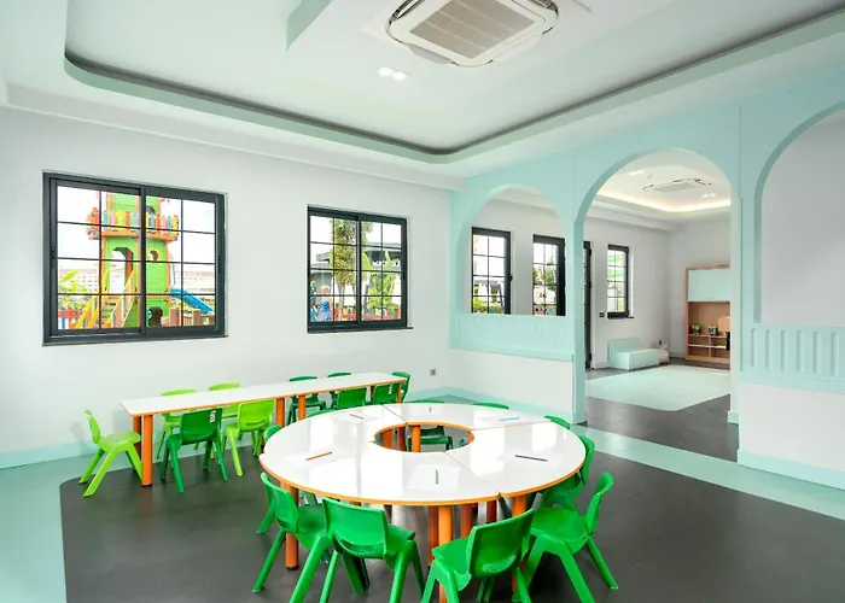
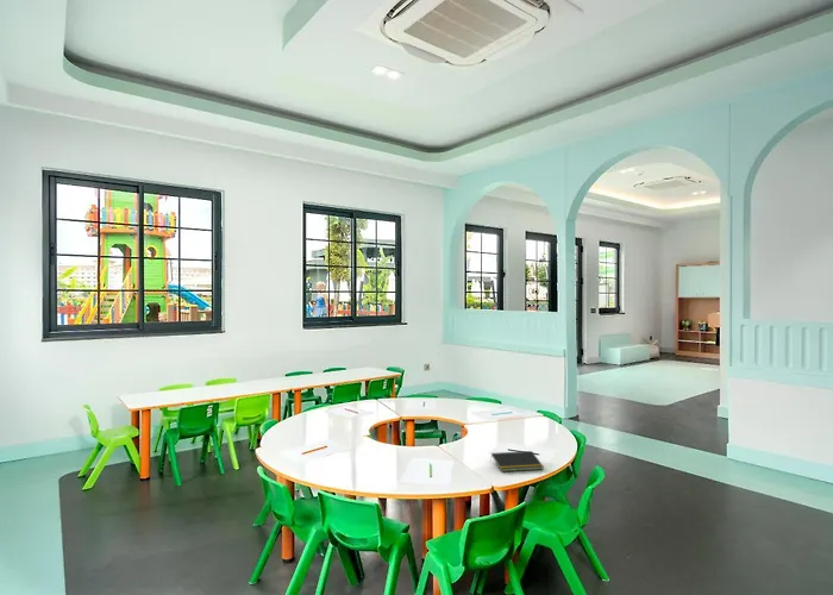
+ notepad [489,450,544,472]
